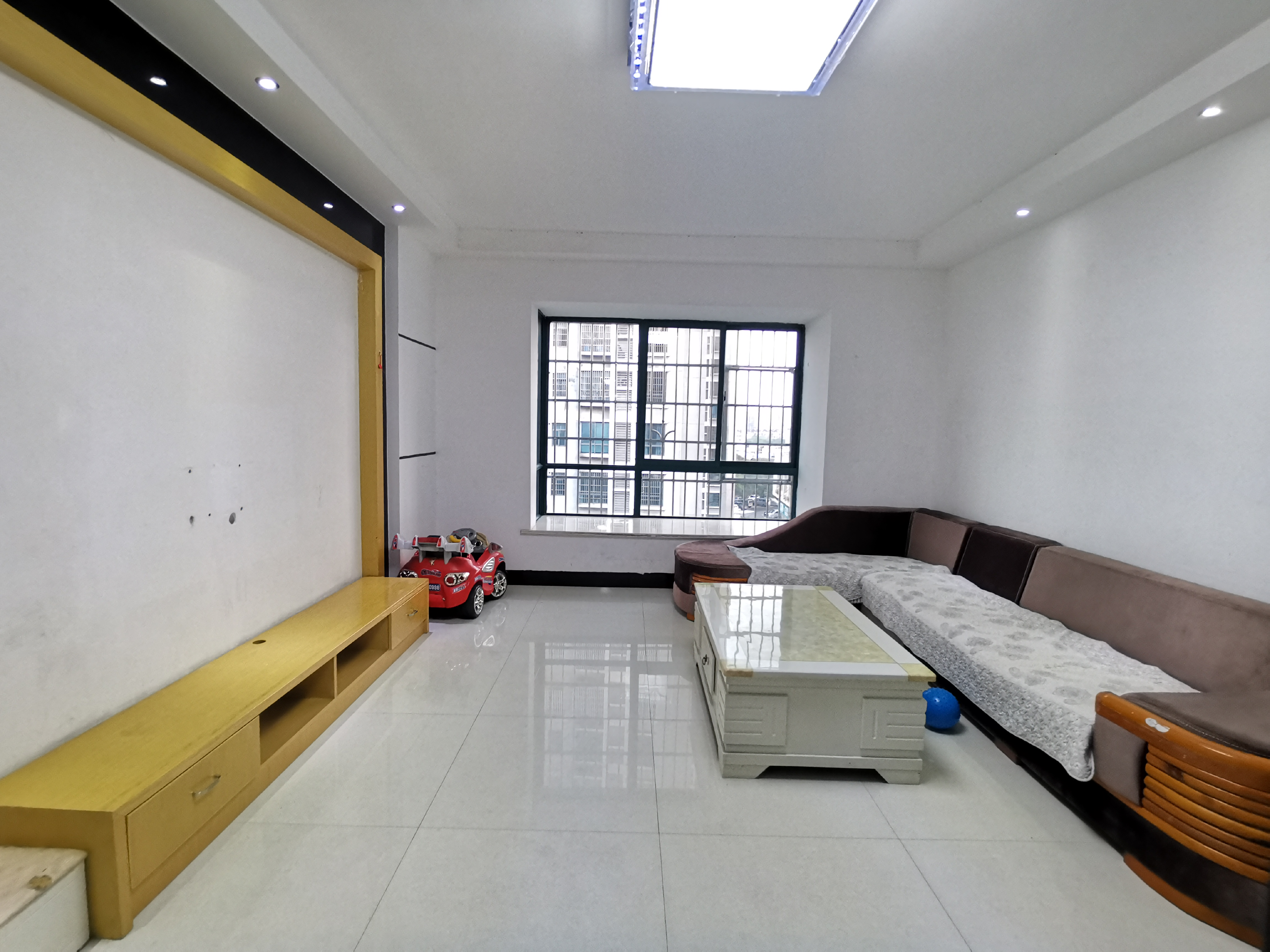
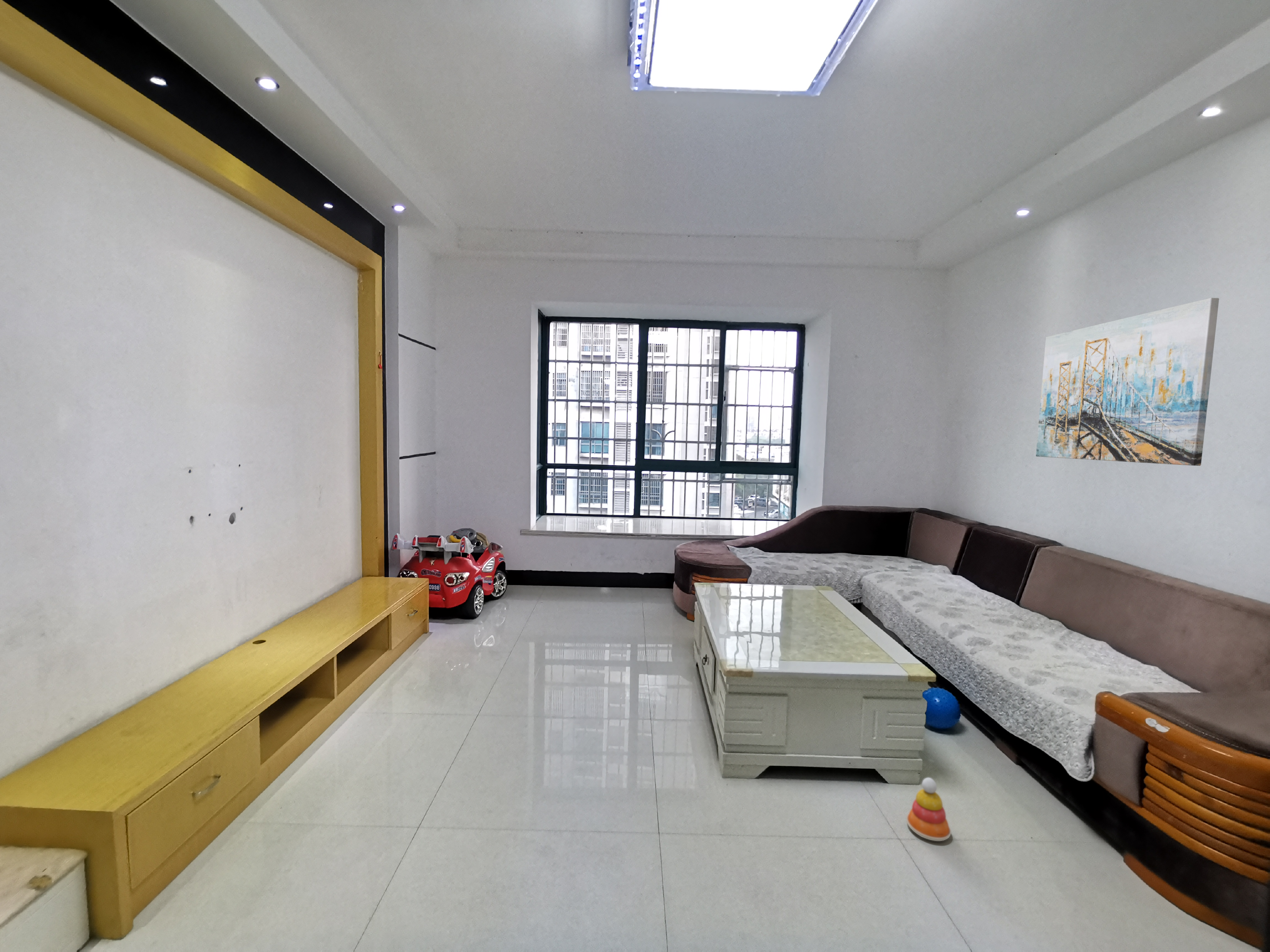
+ stacking toy [906,777,951,841]
+ wall art [1036,298,1219,466]
